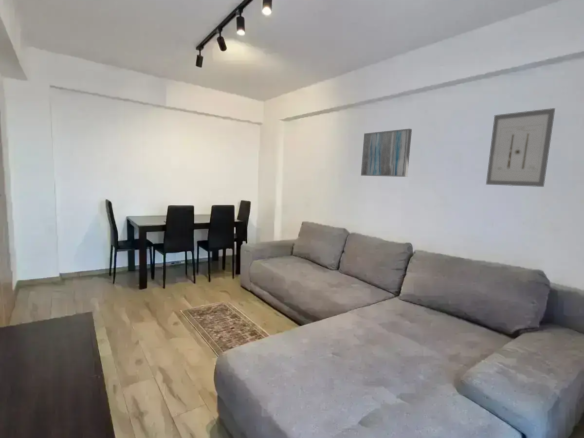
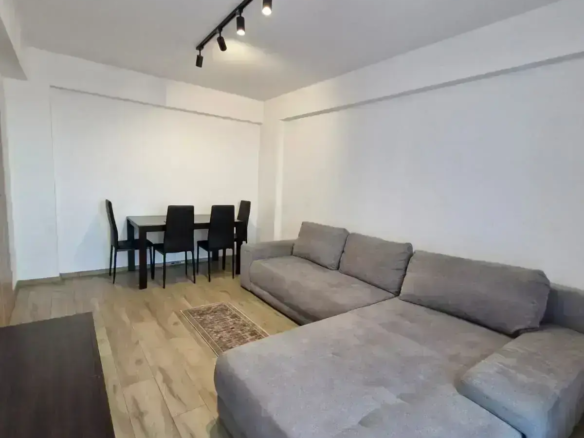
- wall art [485,107,556,188]
- wall art [360,128,413,178]
